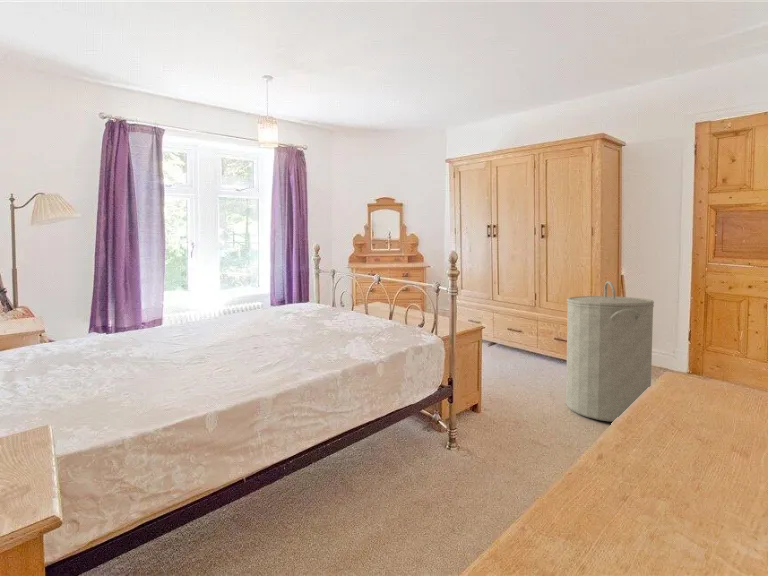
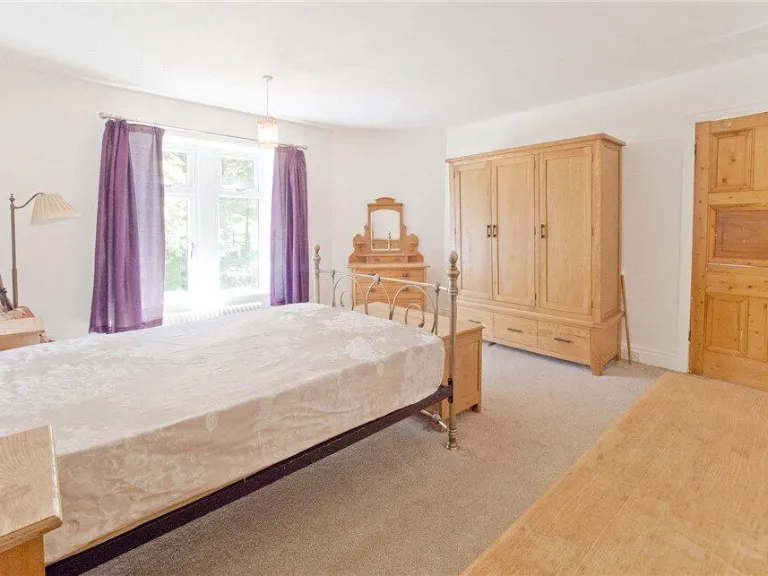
- laundry hamper [565,280,655,423]
